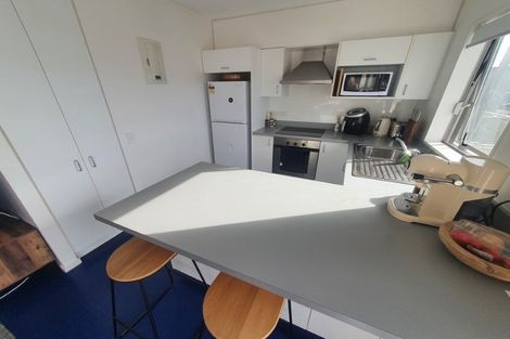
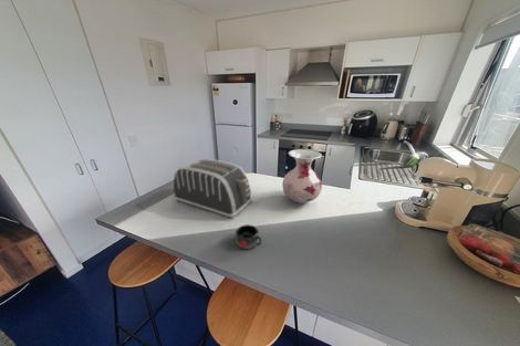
+ mug [235,223,262,250]
+ toaster [173,158,253,219]
+ vase [281,148,323,205]
